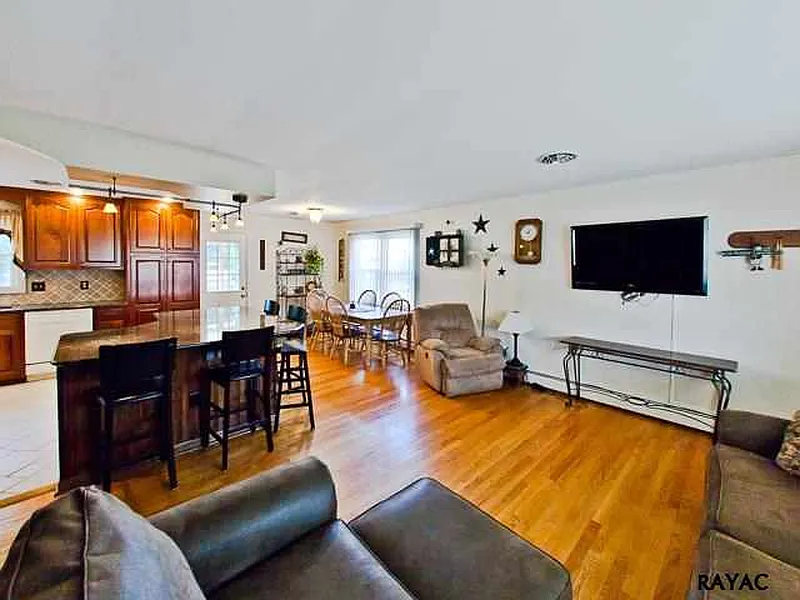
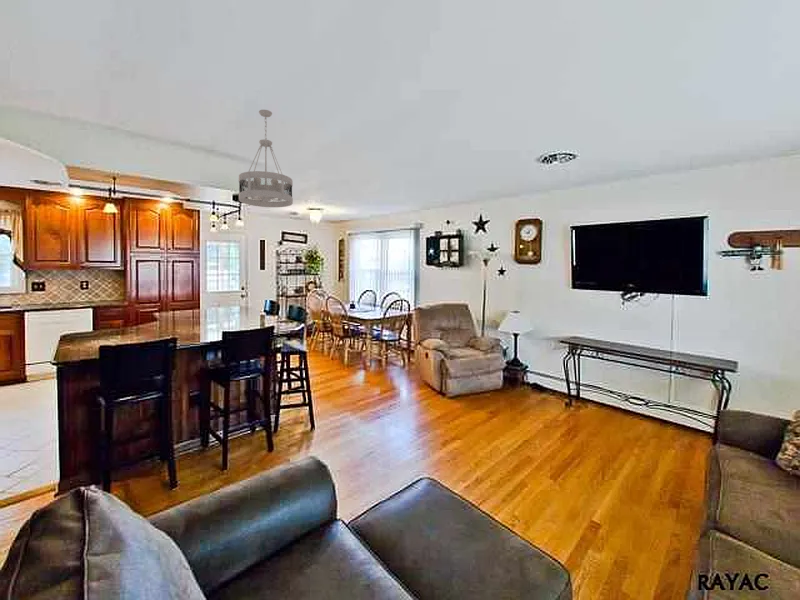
+ ceiling light fixture [238,109,294,208]
